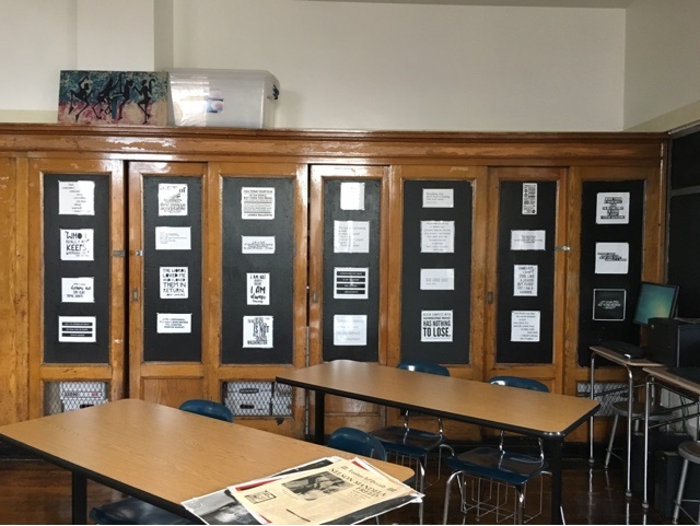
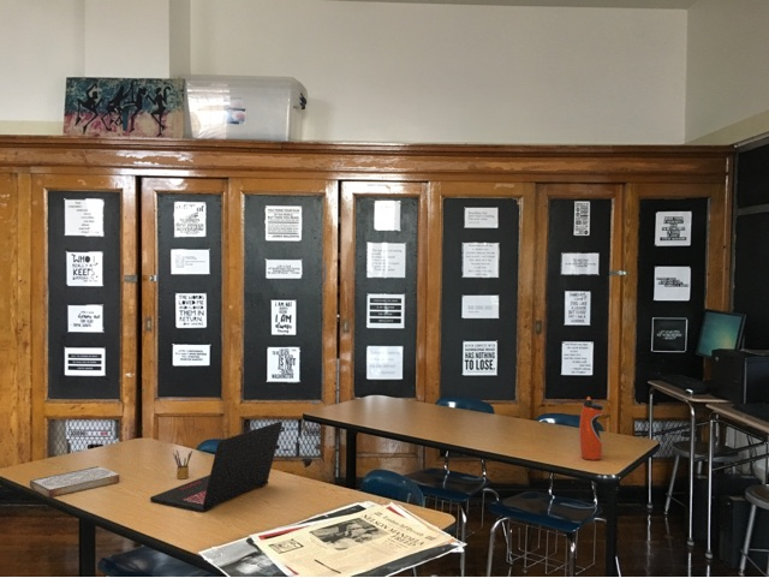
+ water bottle [578,395,604,461]
+ pencil box [172,449,193,481]
+ laptop [149,421,284,513]
+ book [29,465,120,499]
